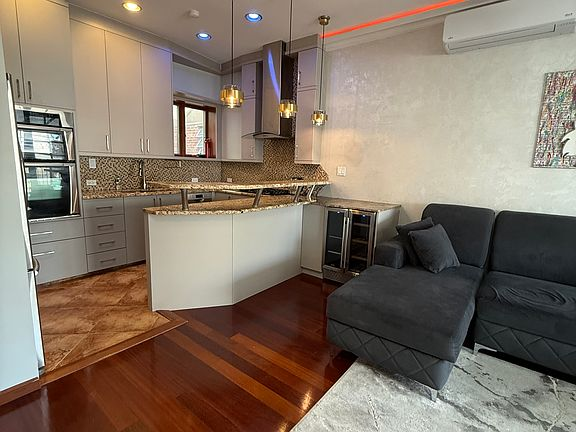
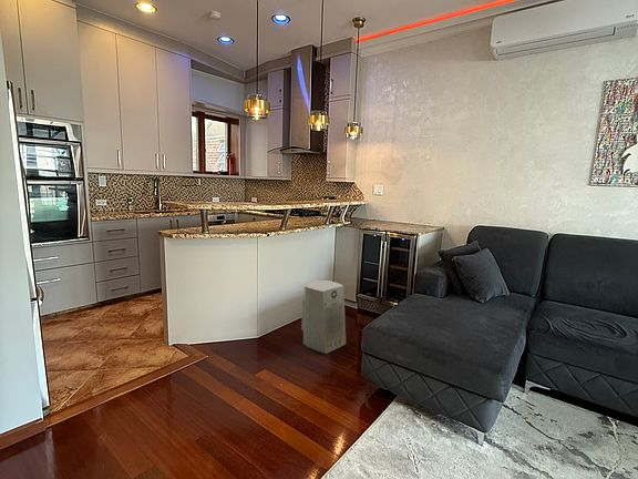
+ fan [300,279,347,355]
